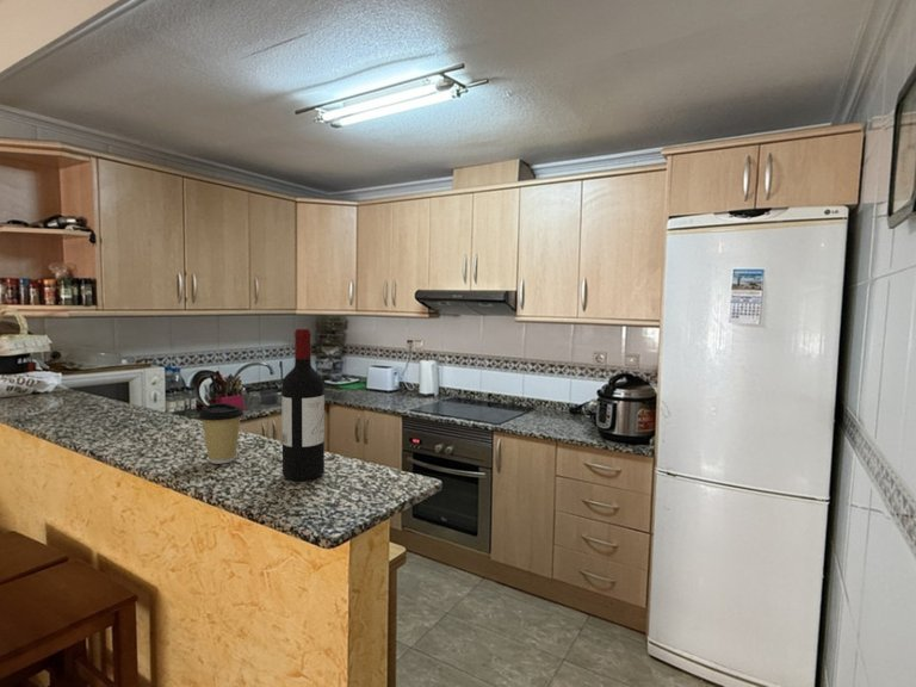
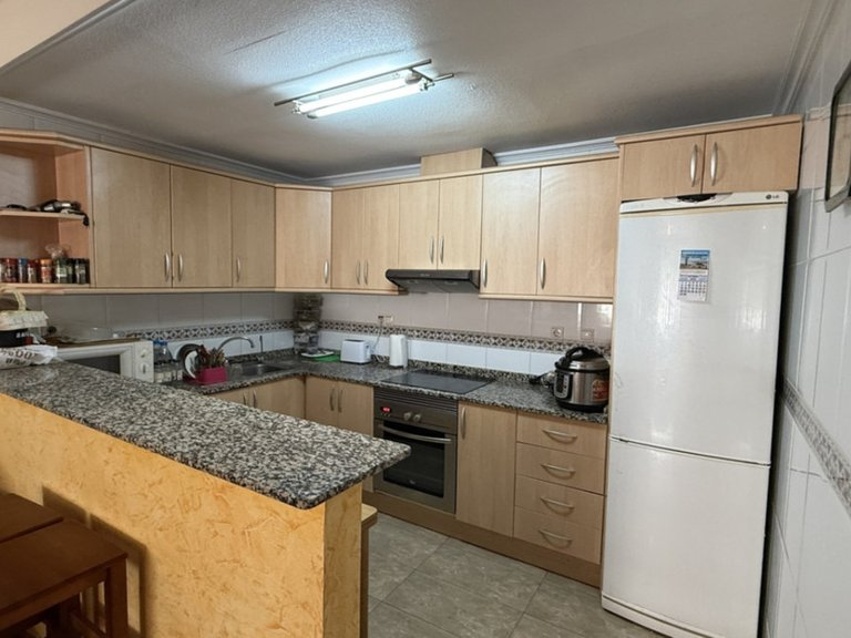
- wine bottle [280,328,326,482]
- coffee cup [198,402,245,465]
